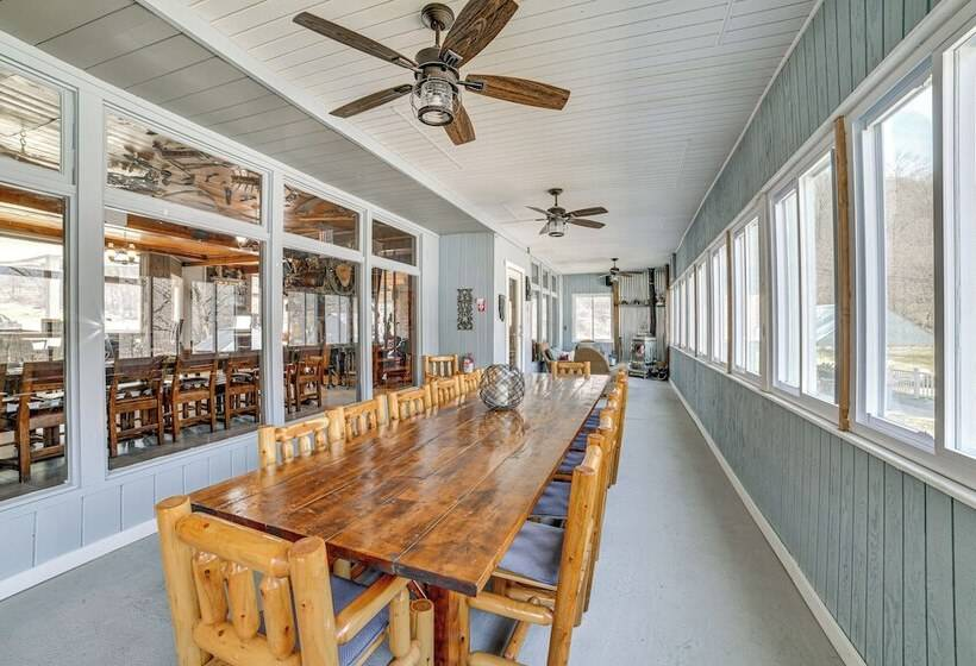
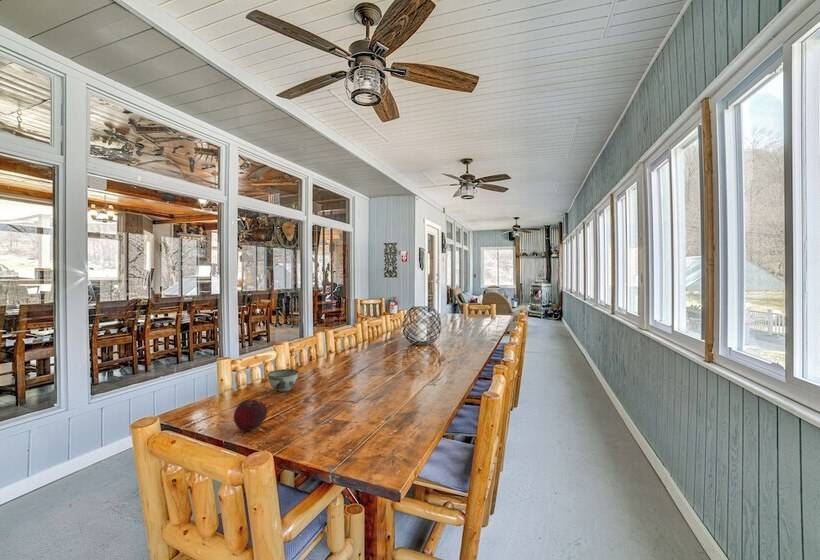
+ bowl [266,368,300,393]
+ fruit [233,398,268,432]
